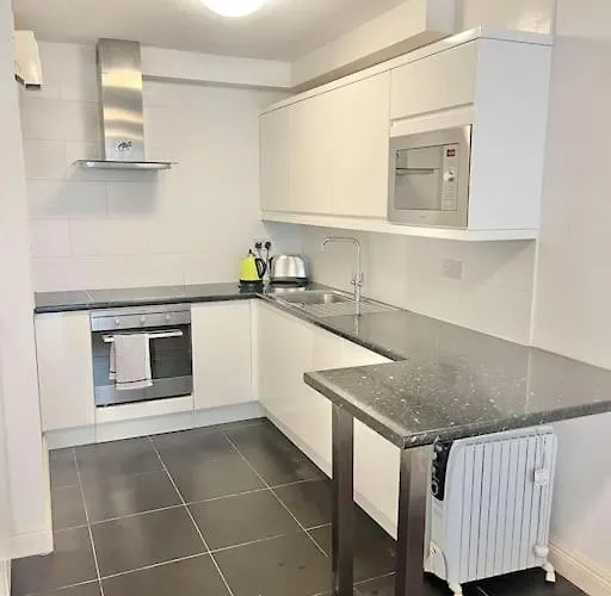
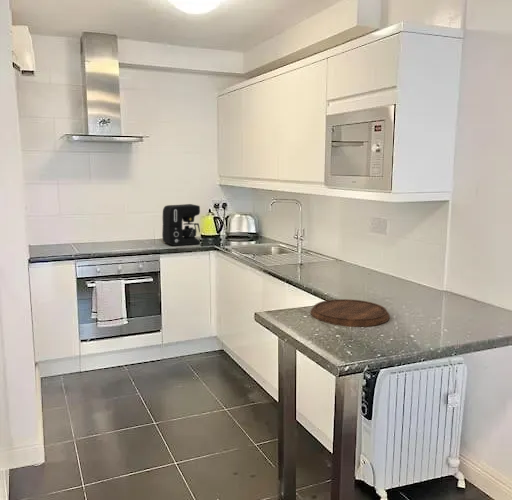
+ cutting board [310,298,391,328]
+ coffee maker [161,203,201,247]
